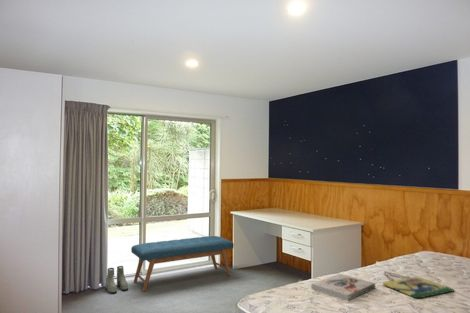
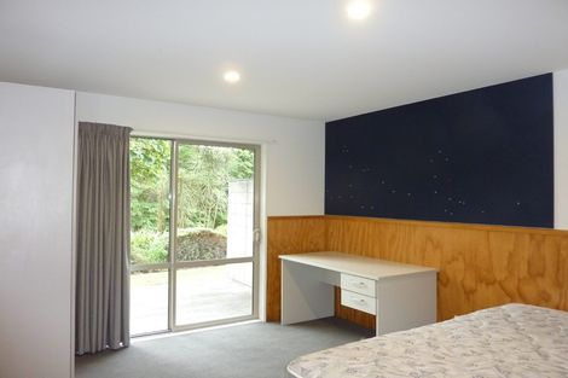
- boots [105,265,129,294]
- home sign [381,271,455,299]
- bench [130,235,235,293]
- book [310,273,376,302]
